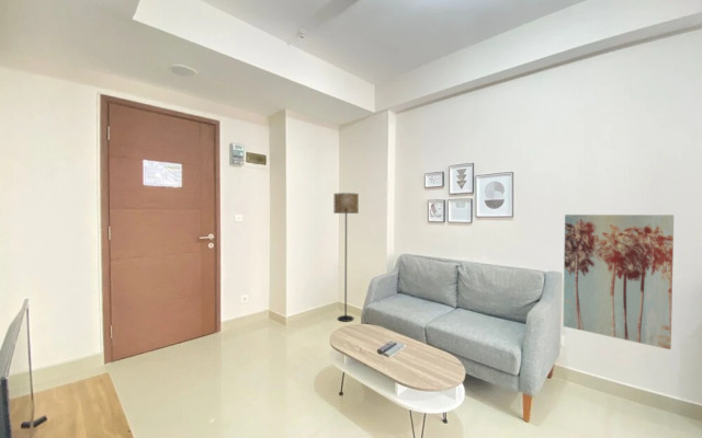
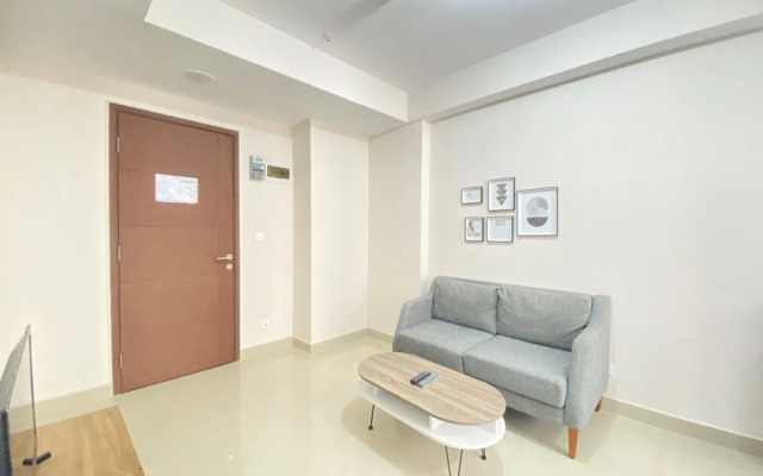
- floor lamp [332,192,360,323]
- wall art [562,214,675,350]
